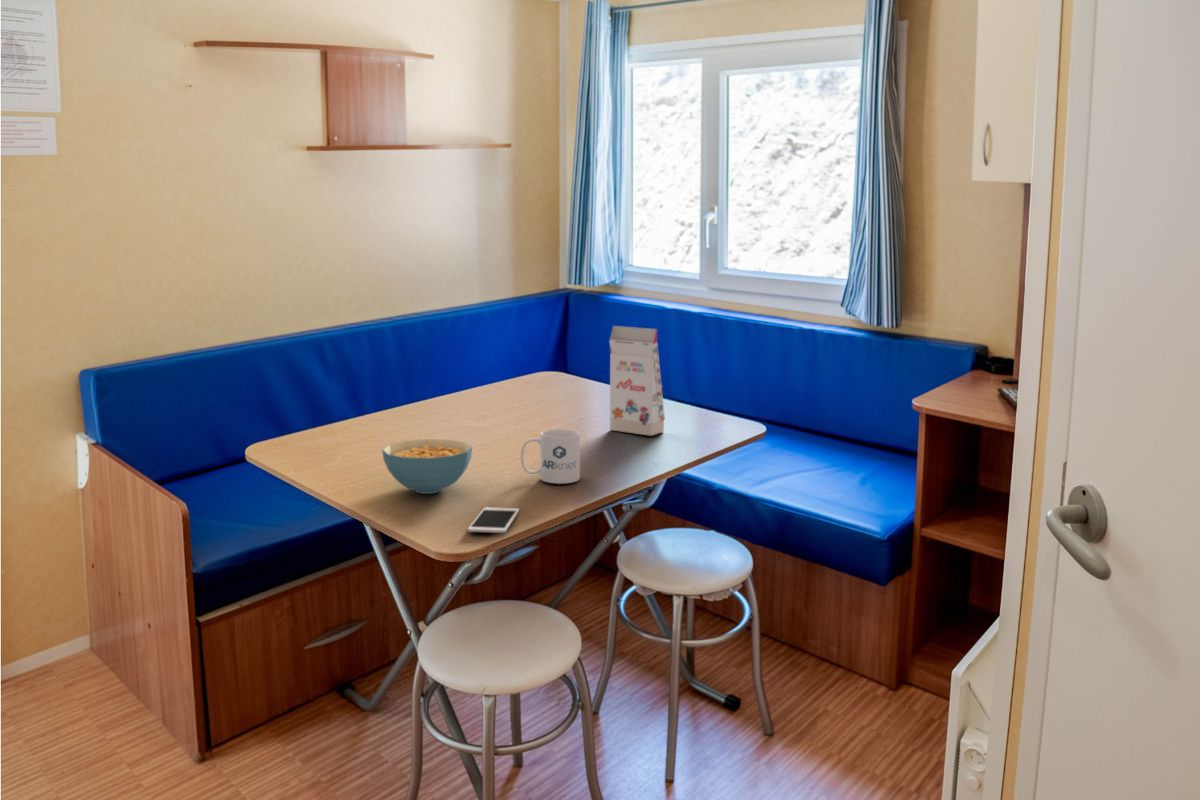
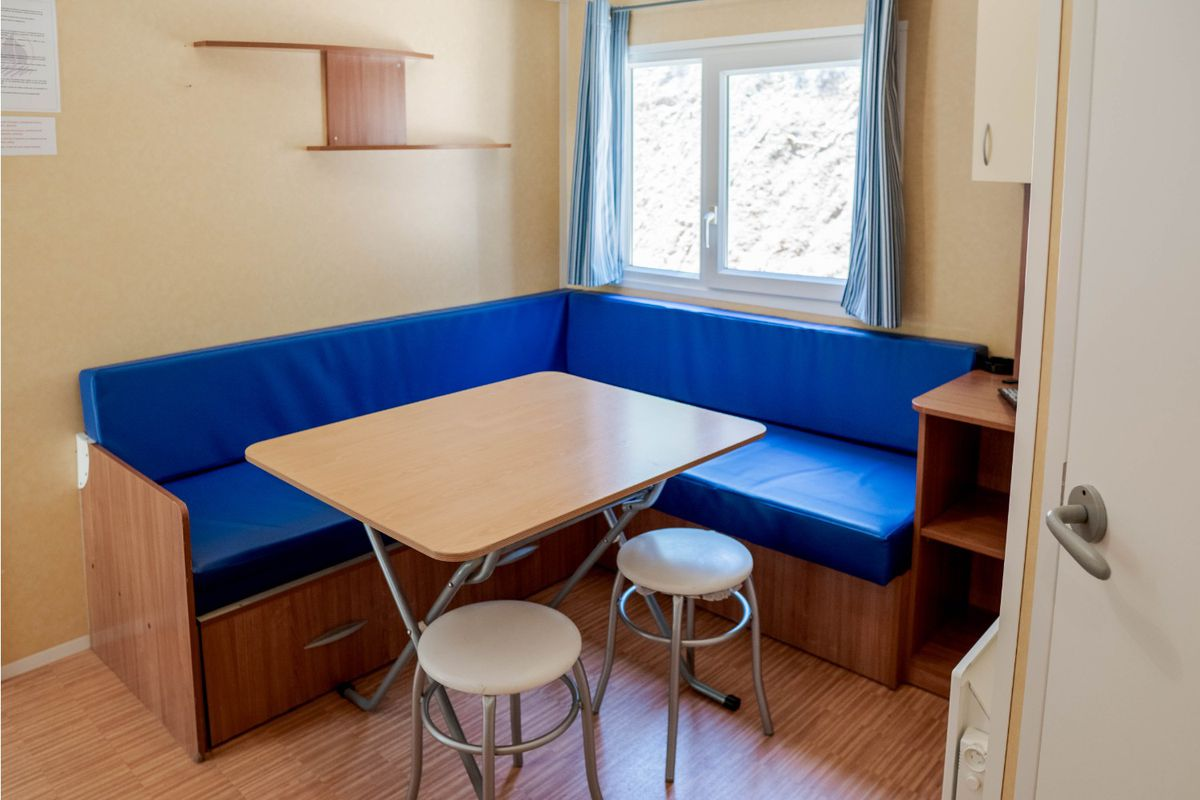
- gift box [608,325,666,437]
- cereal bowl [381,438,473,495]
- mug [520,428,581,485]
- cell phone [467,506,521,534]
